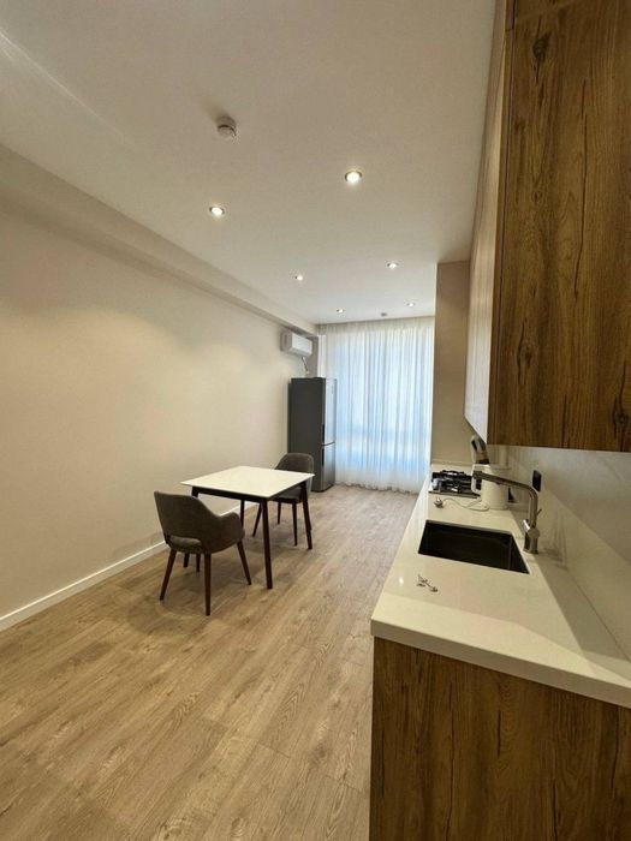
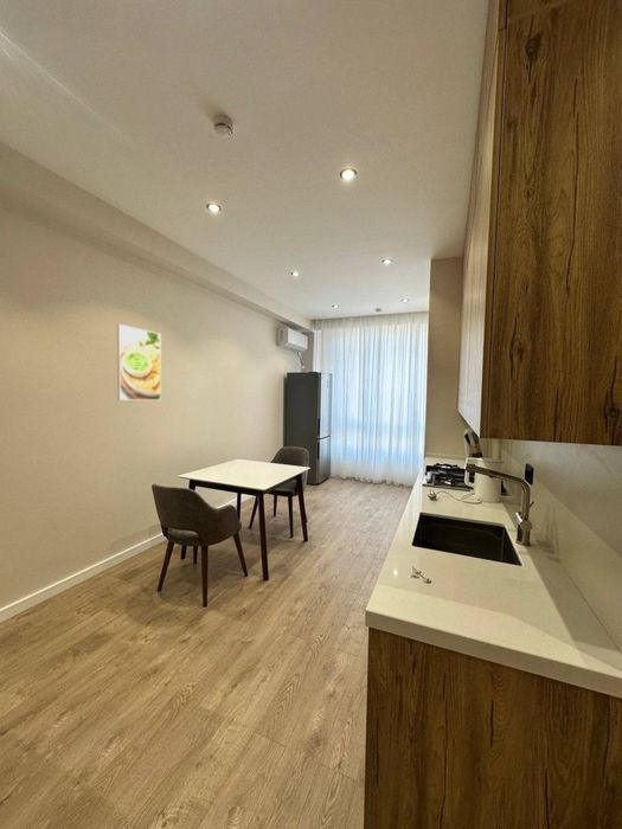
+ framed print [116,323,162,401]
